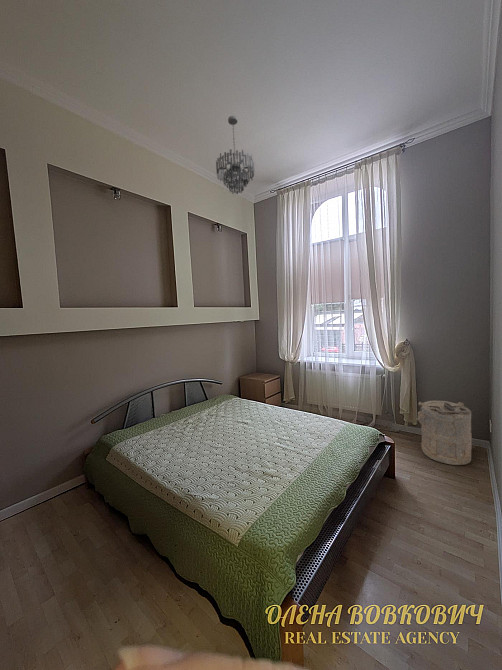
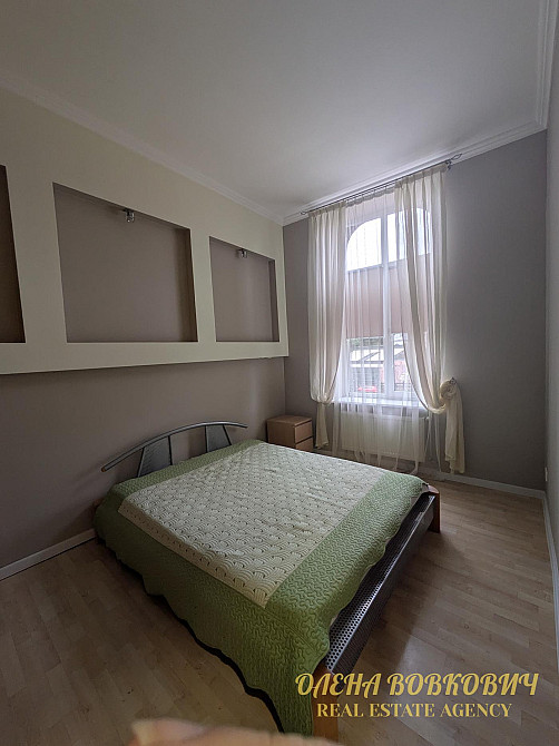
- laundry hamper [415,400,473,466]
- chandelier [215,115,256,195]
